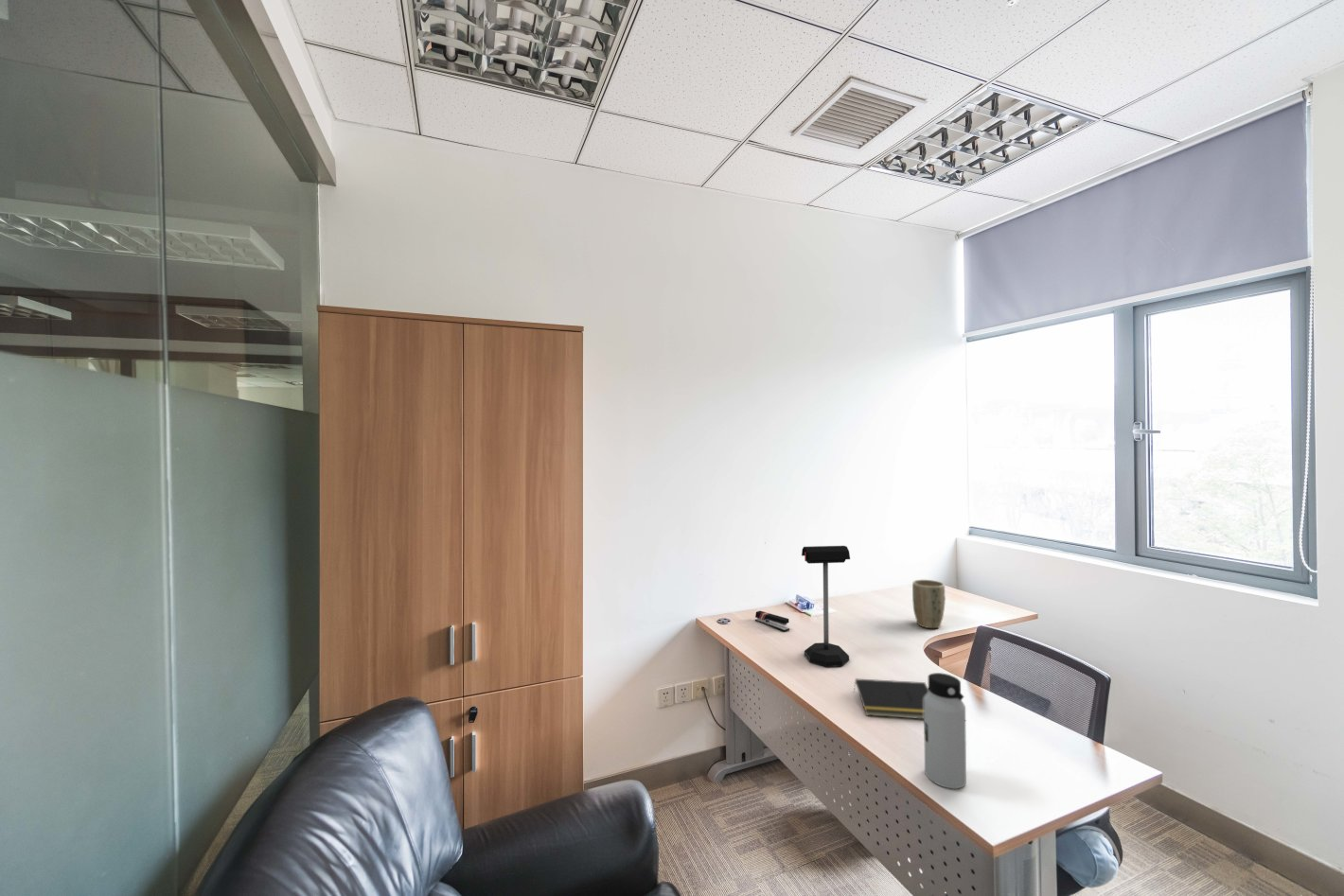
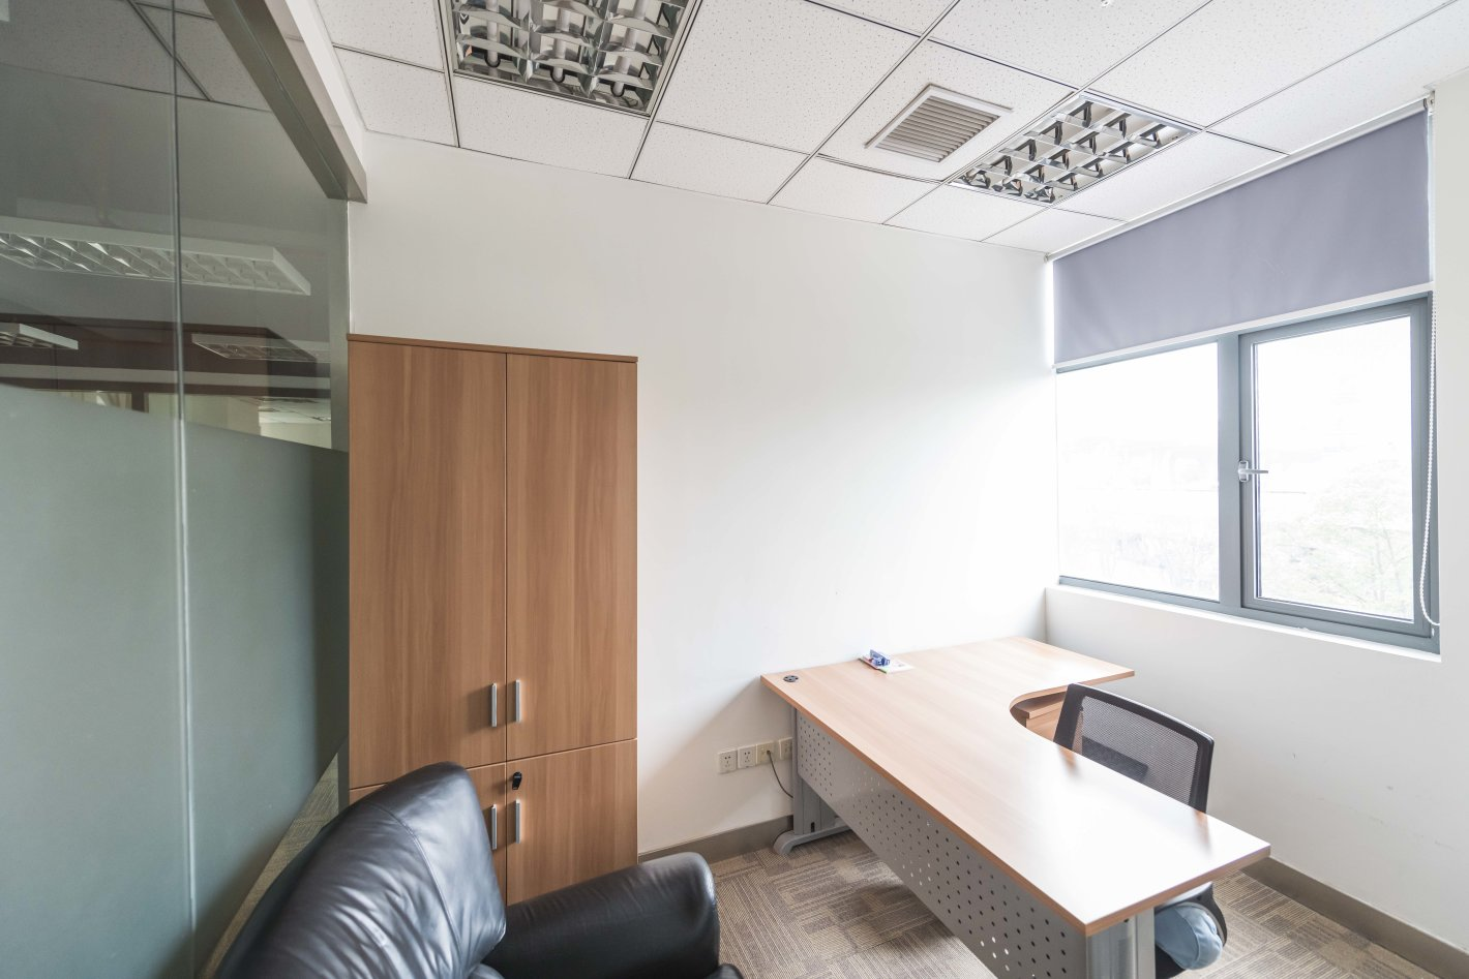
- plant pot [911,579,946,629]
- stapler [754,610,790,632]
- mailbox [801,545,851,668]
- water bottle [923,672,967,789]
- notepad [853,677,929,720]
